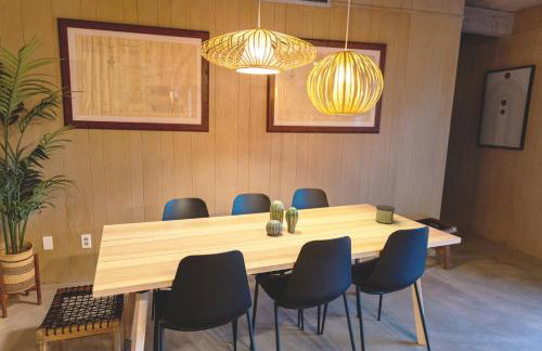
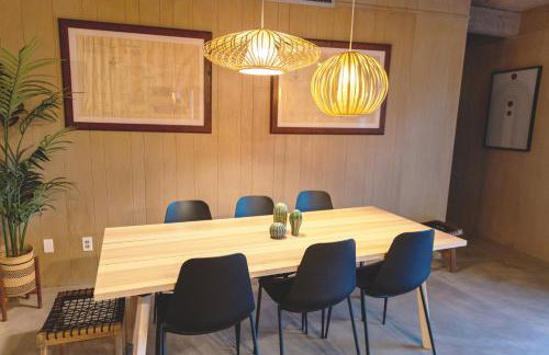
- candle [375,204,396,224]
